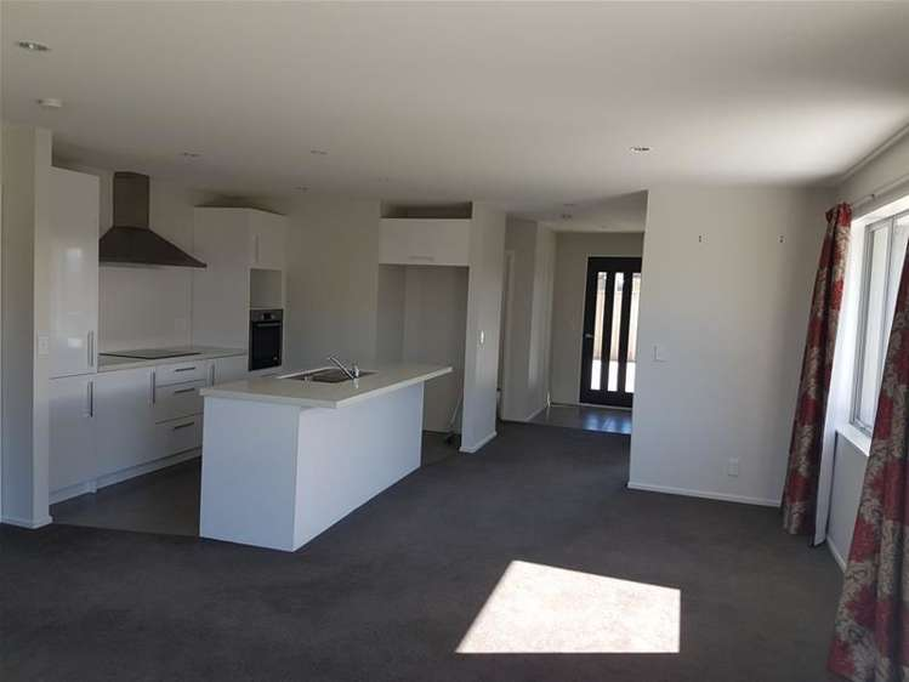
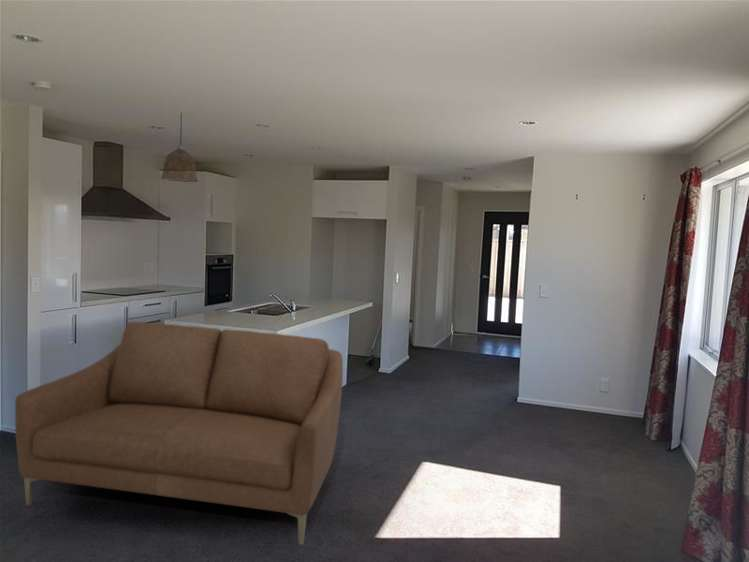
+ pendant lamp [160,112,199,183]
+ sofa [14,321,344,546]
